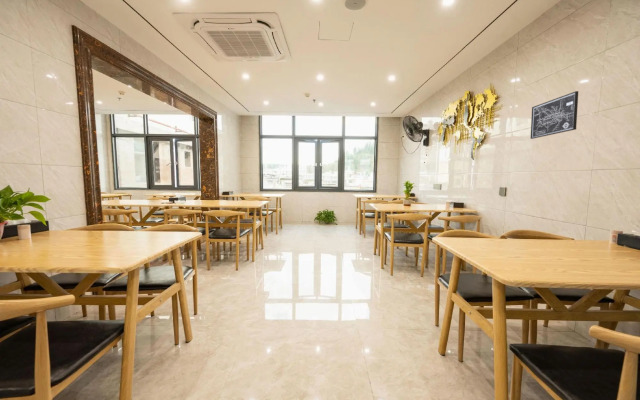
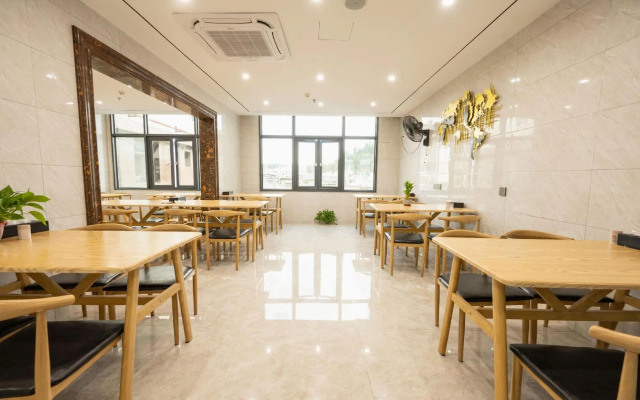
- wall art [530,90,579,140]
